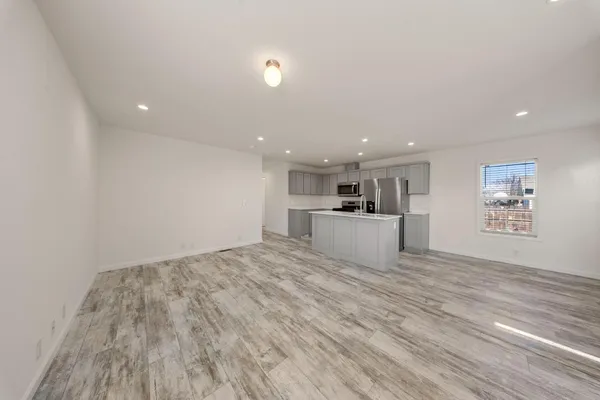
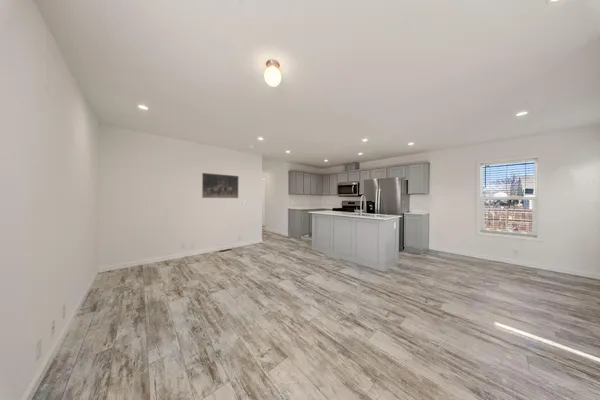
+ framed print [201,172,240,199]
